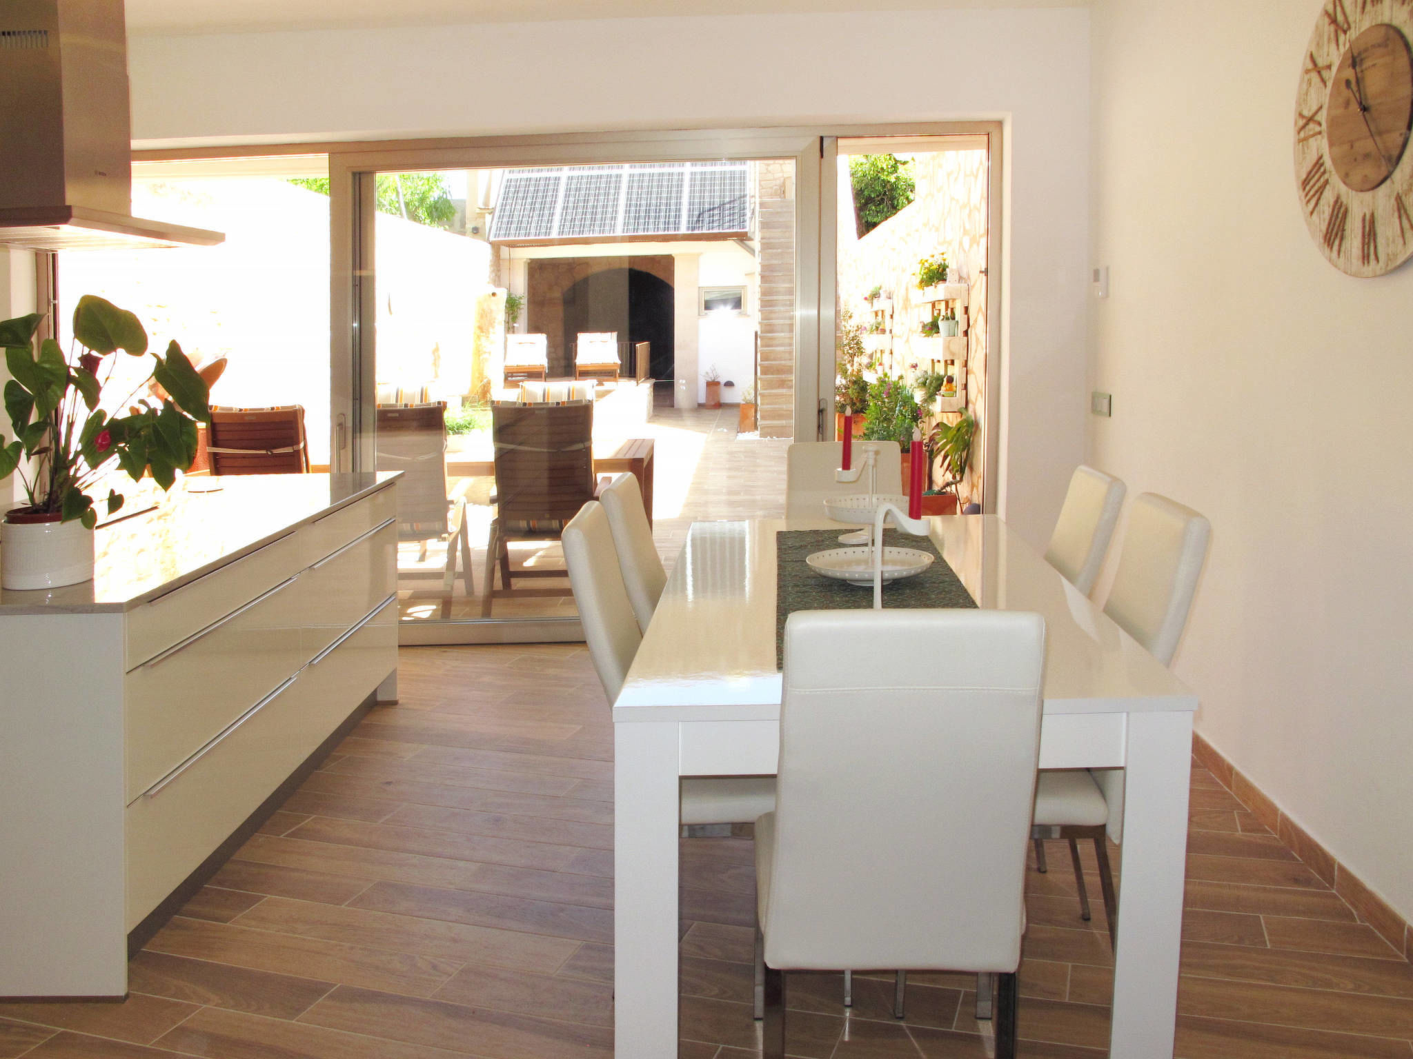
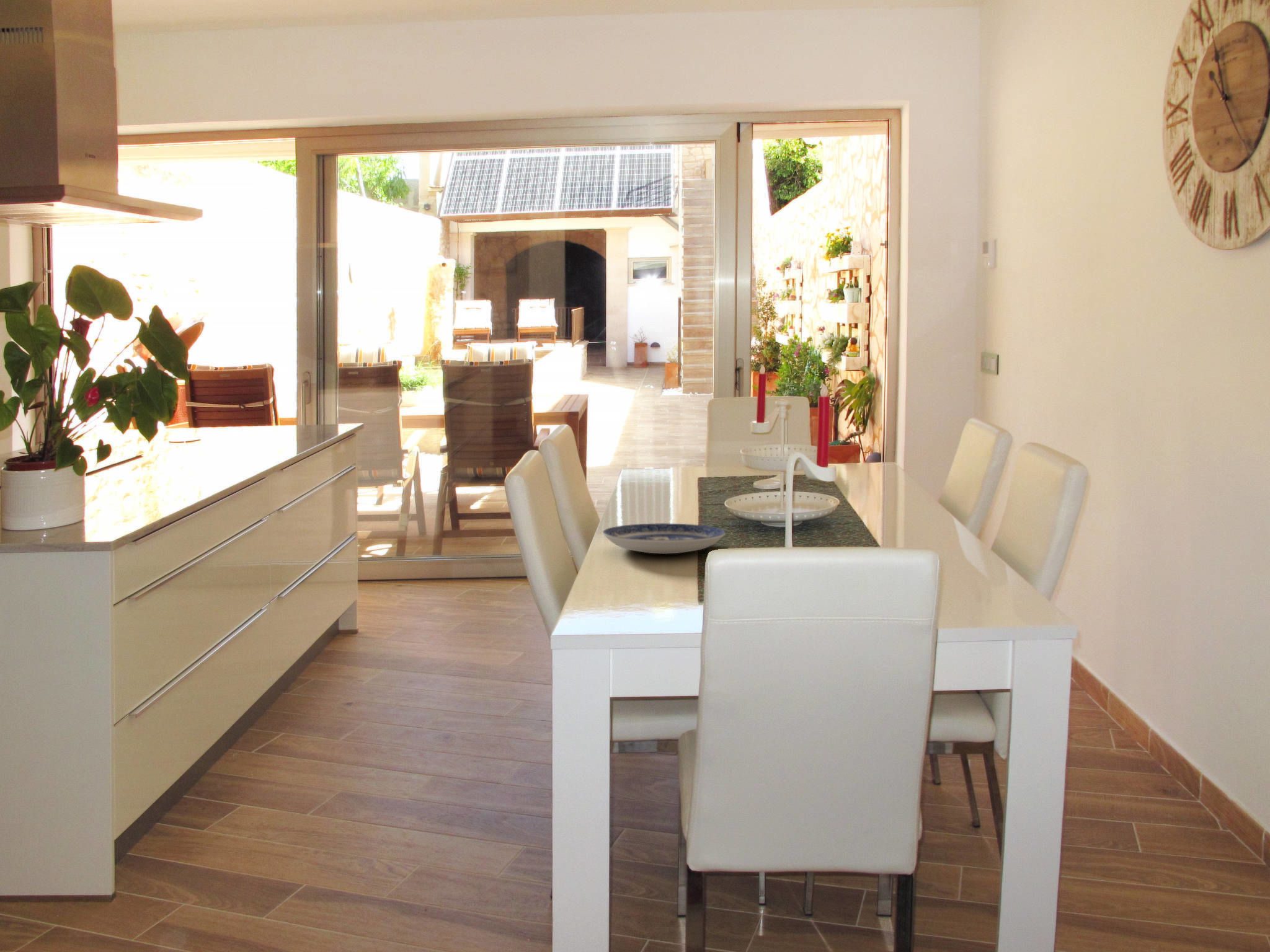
+ plate [602,522,726,555]
